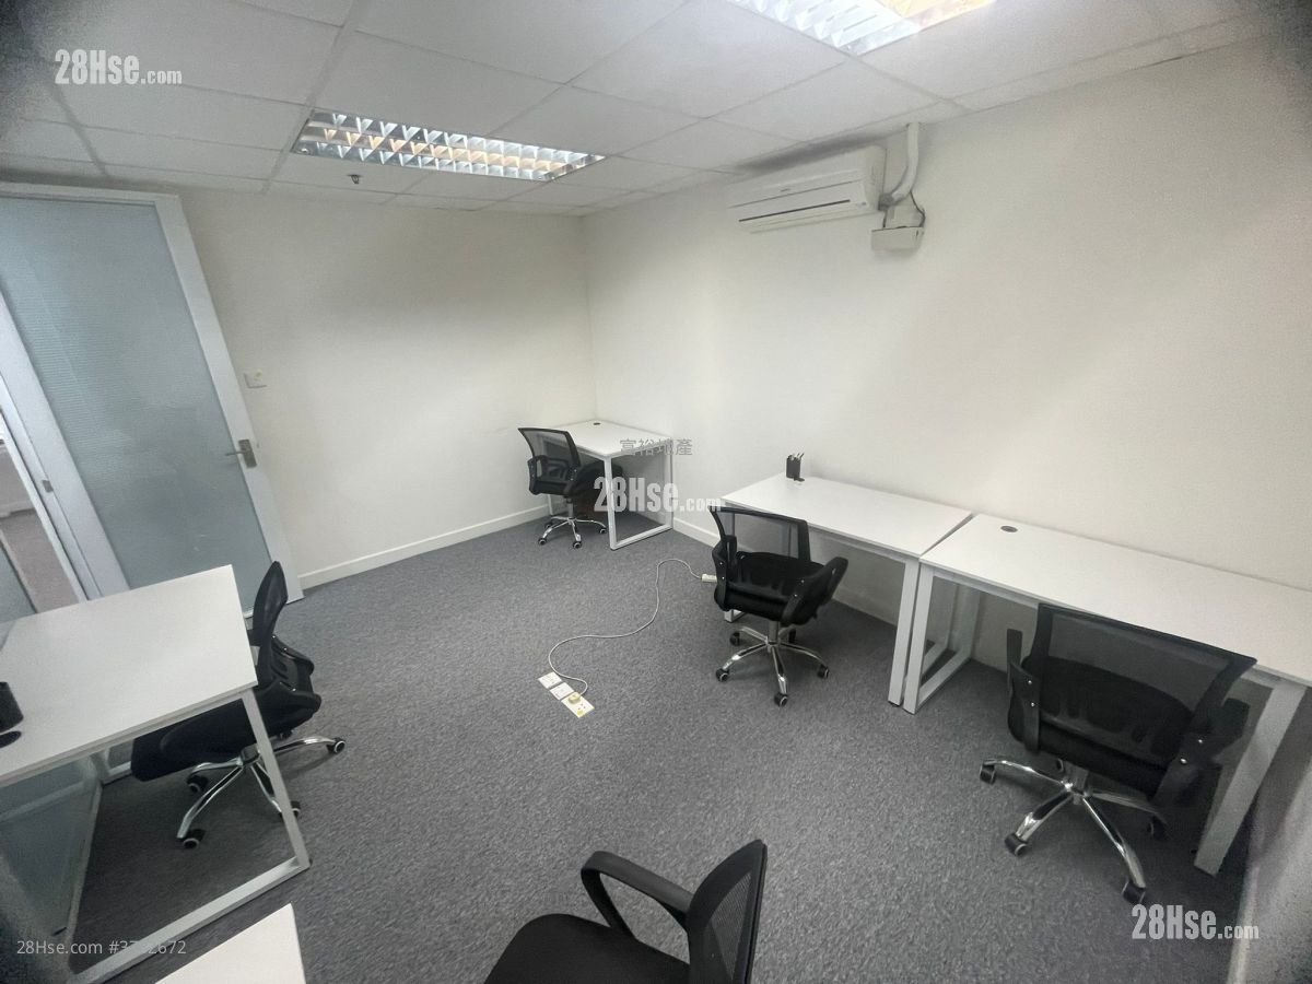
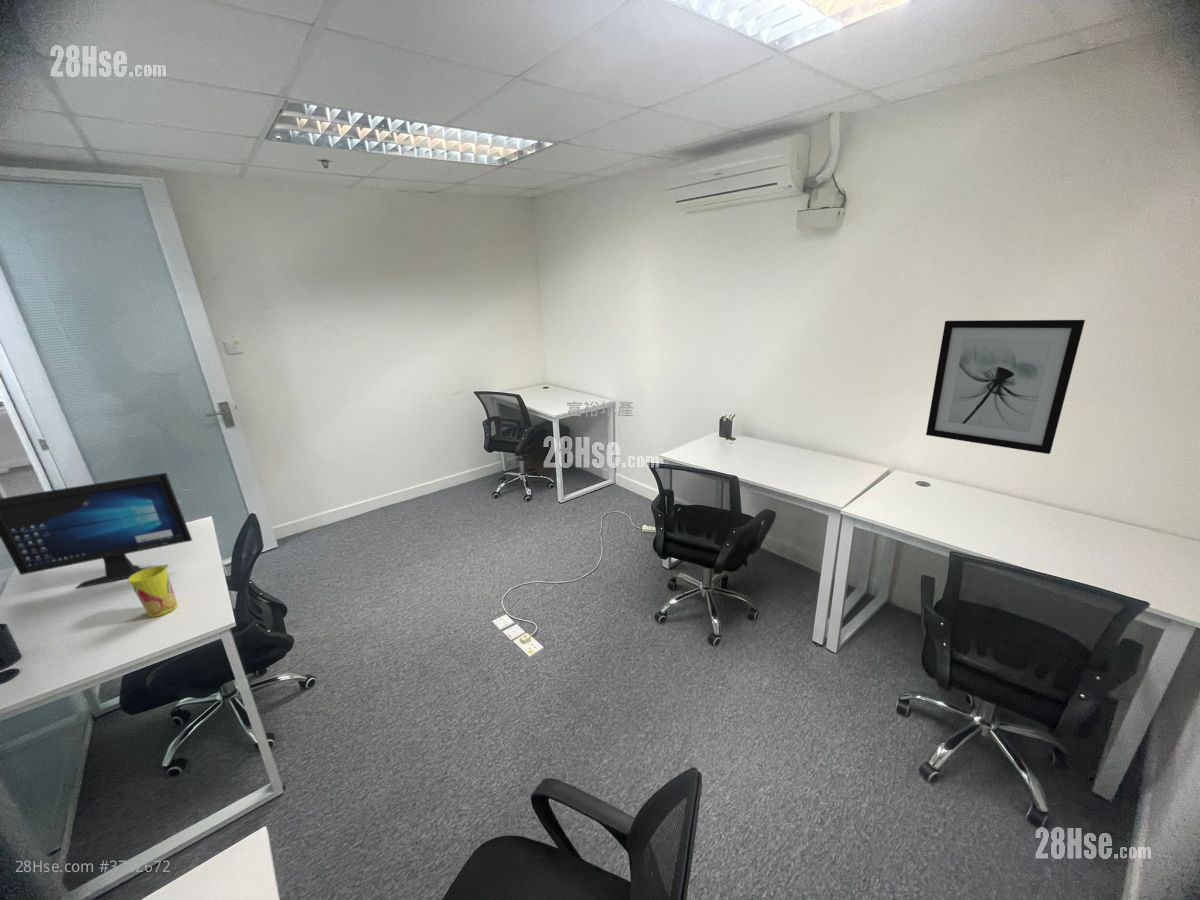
+ cup [127,565,178,618]
+ wall art [925,319,1086,455]
+ computer monitor [0,472,194,589]
